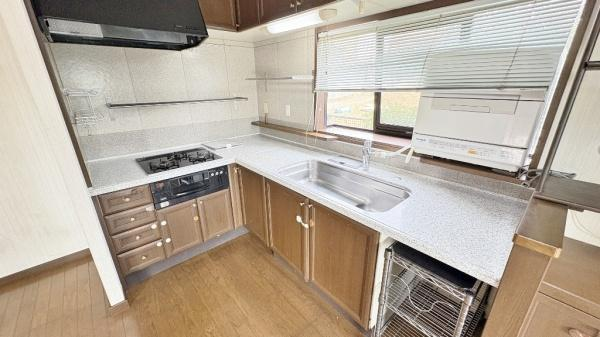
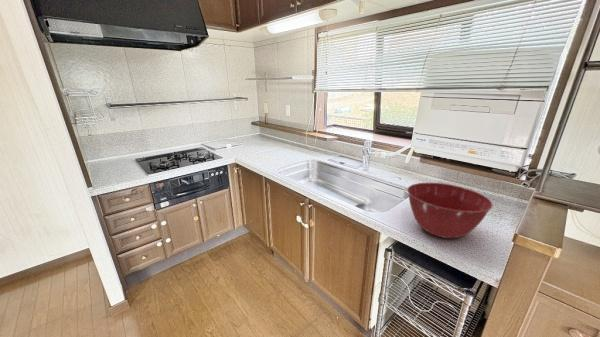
+ mixing bowl [406,182,494,239]
